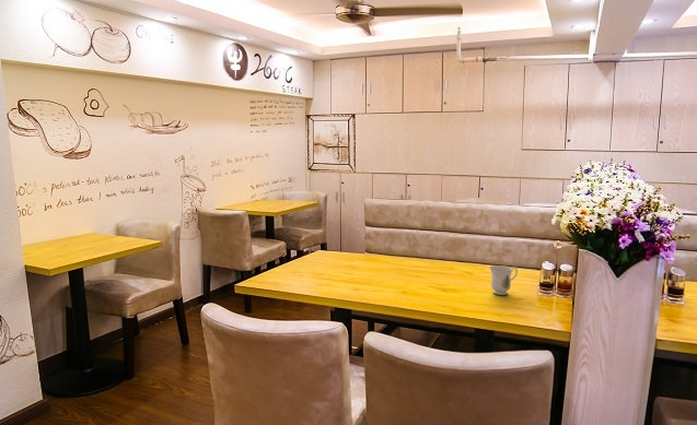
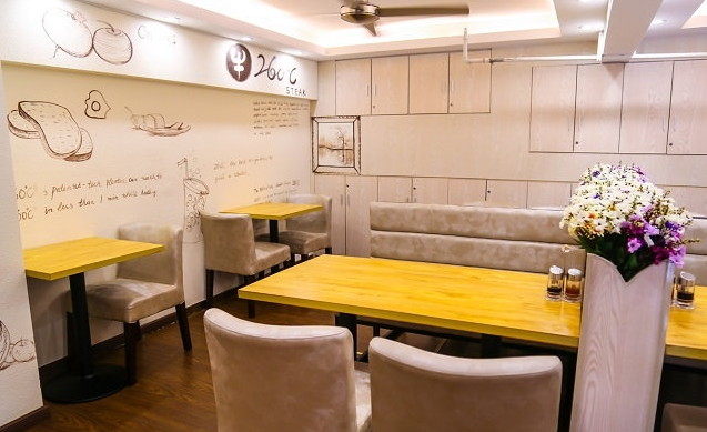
- mug [489,264,519,296]
